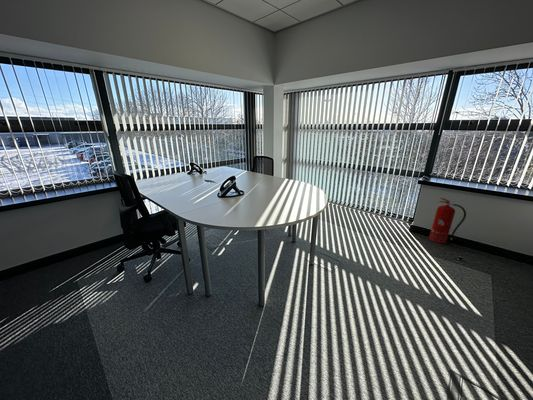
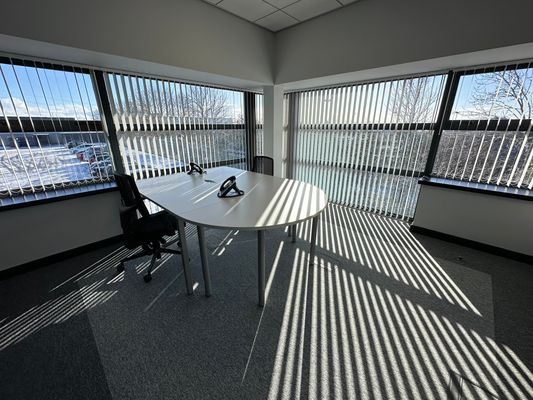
- fire extinguisher [428,197,467,244]
